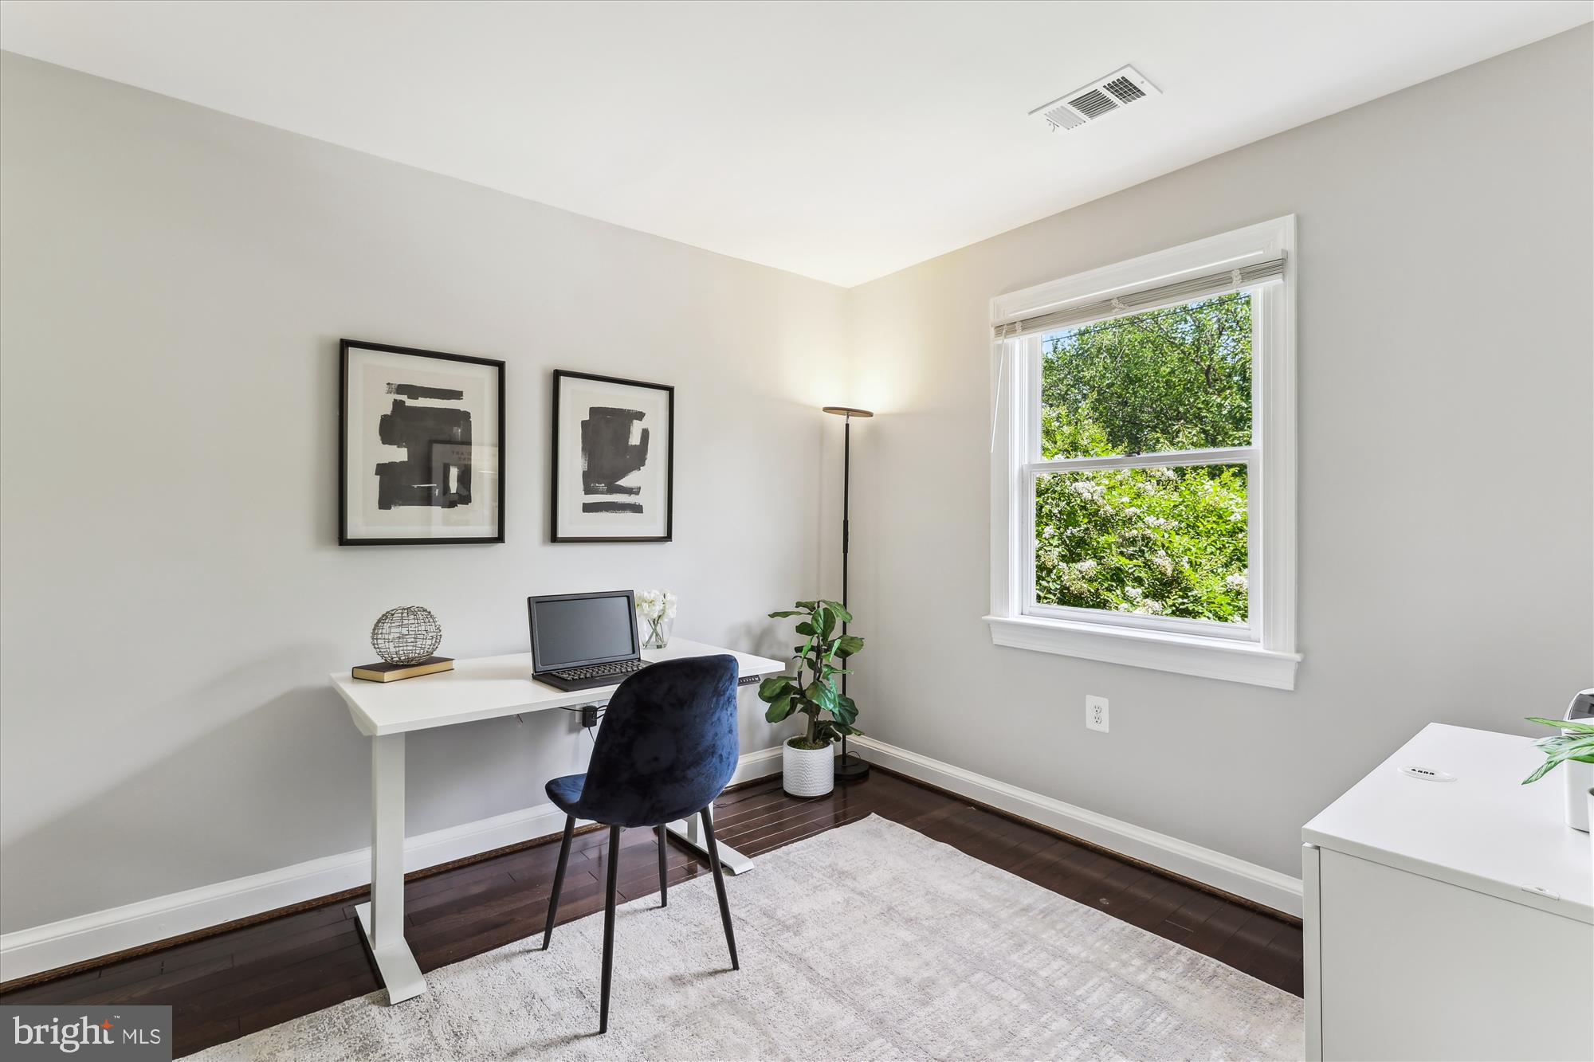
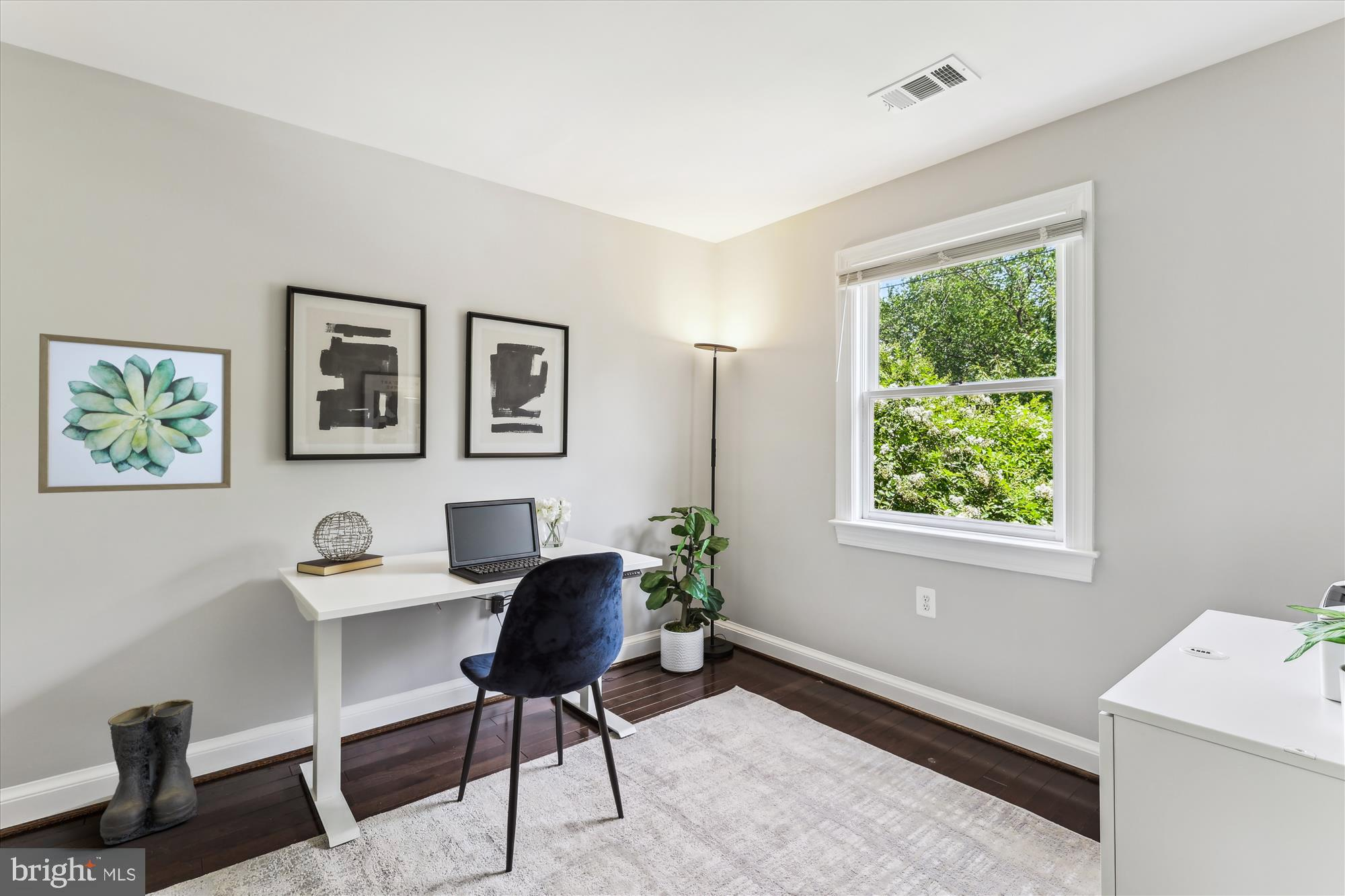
+ wall art [38,333,233,494]
+ boots [100,699,198,846]
